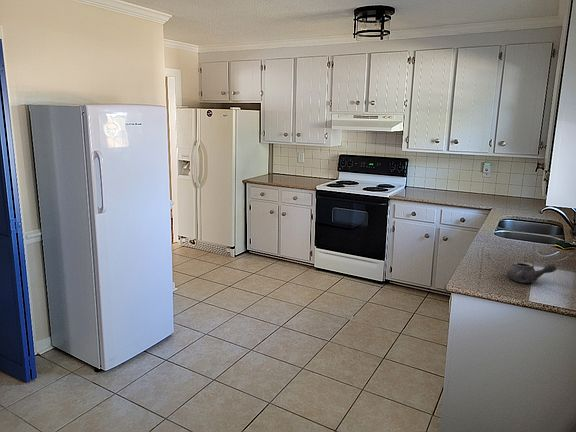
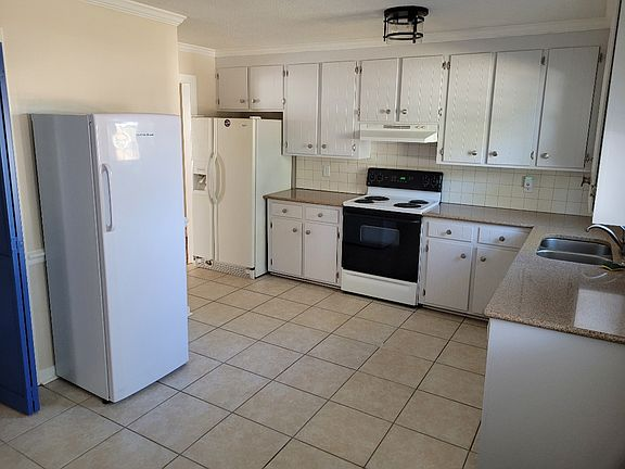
- teapot [506,260,557,284]
